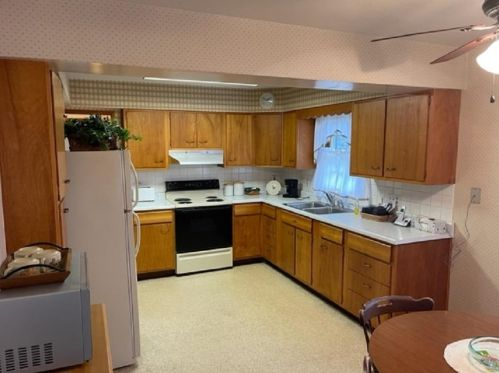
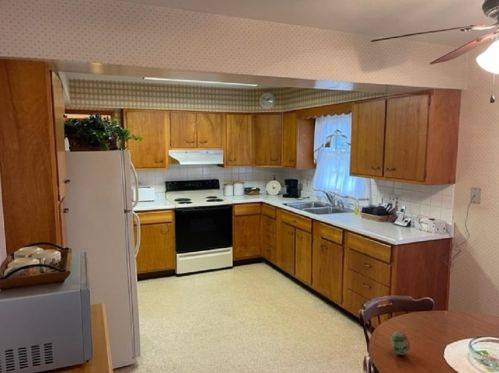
+ decorative egg [389,330,411,356]
